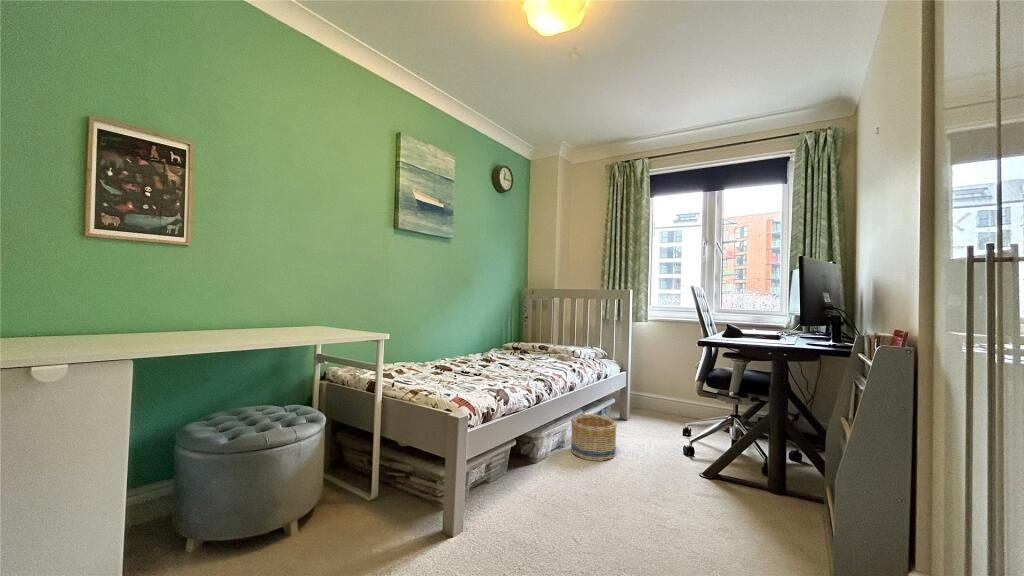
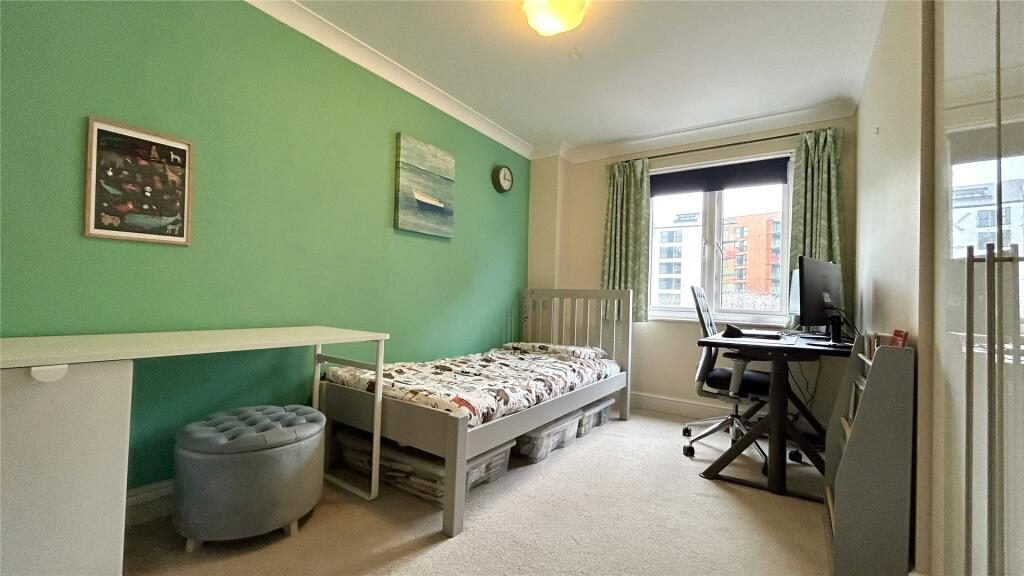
- basket [570,413,618,462]
